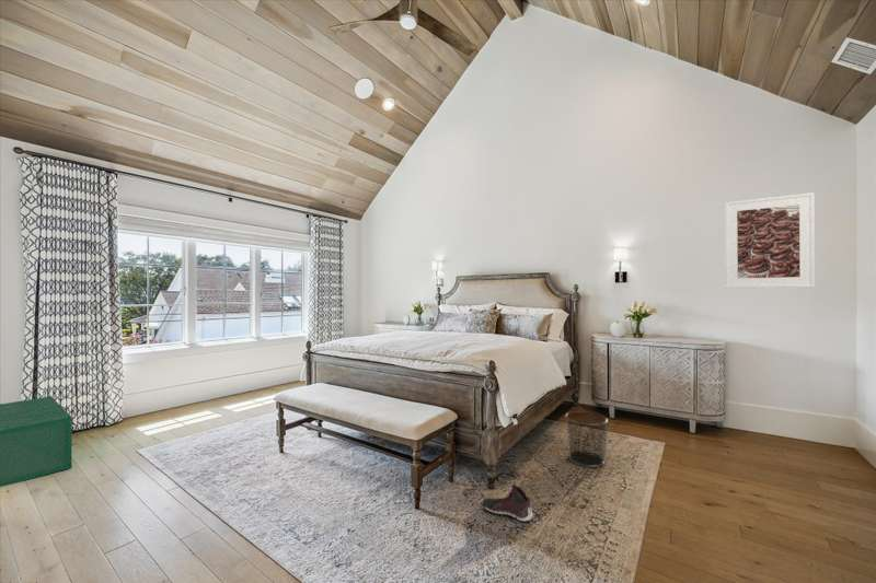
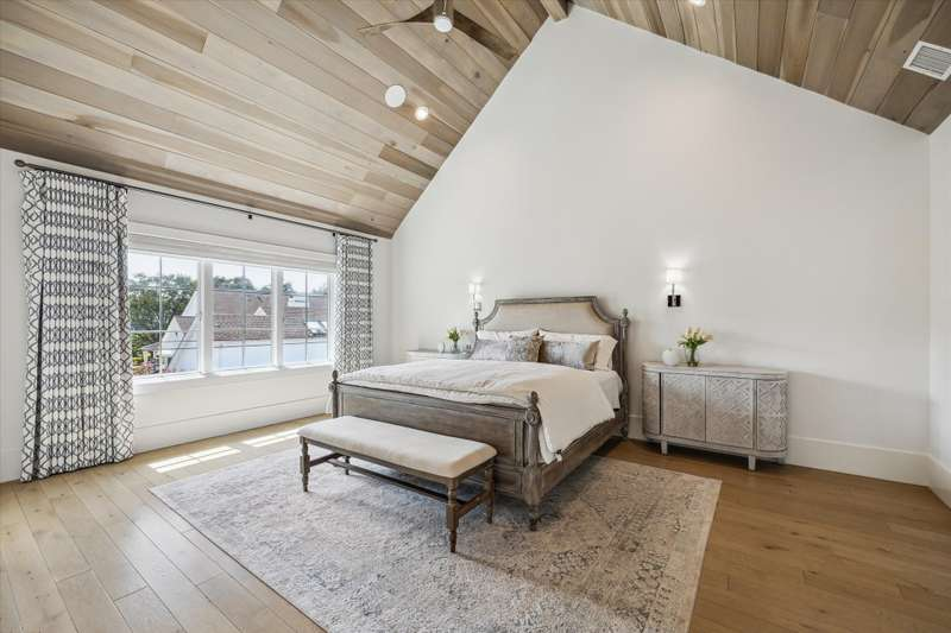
- storage bin [0,395,73,488]
- sneaker [482,483,534,523]
- waste bin [564,410,609,468]
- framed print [724,191,816,289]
